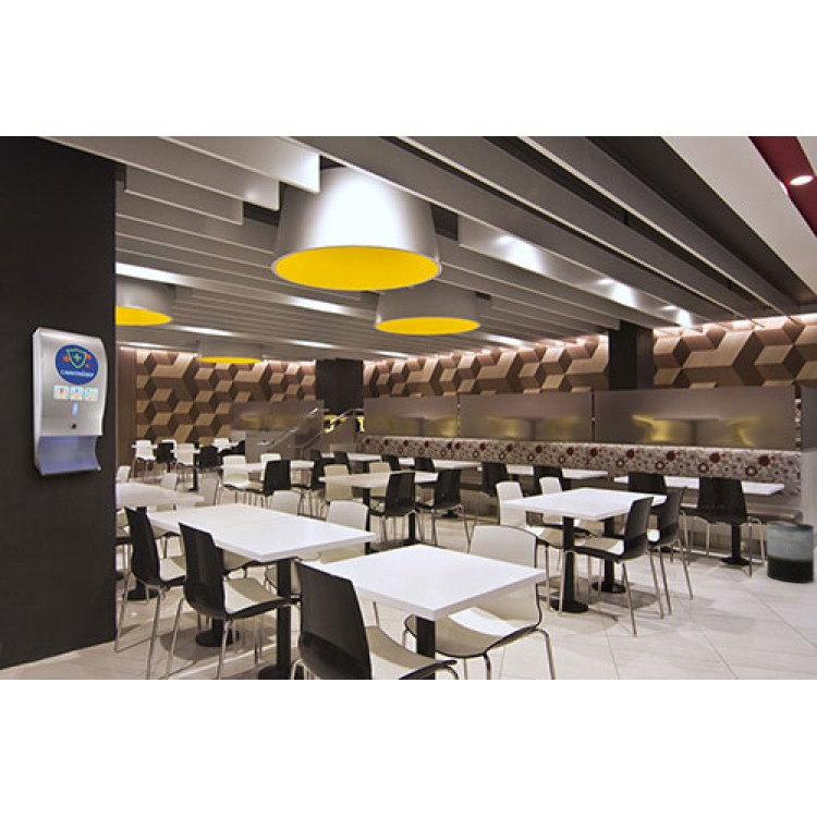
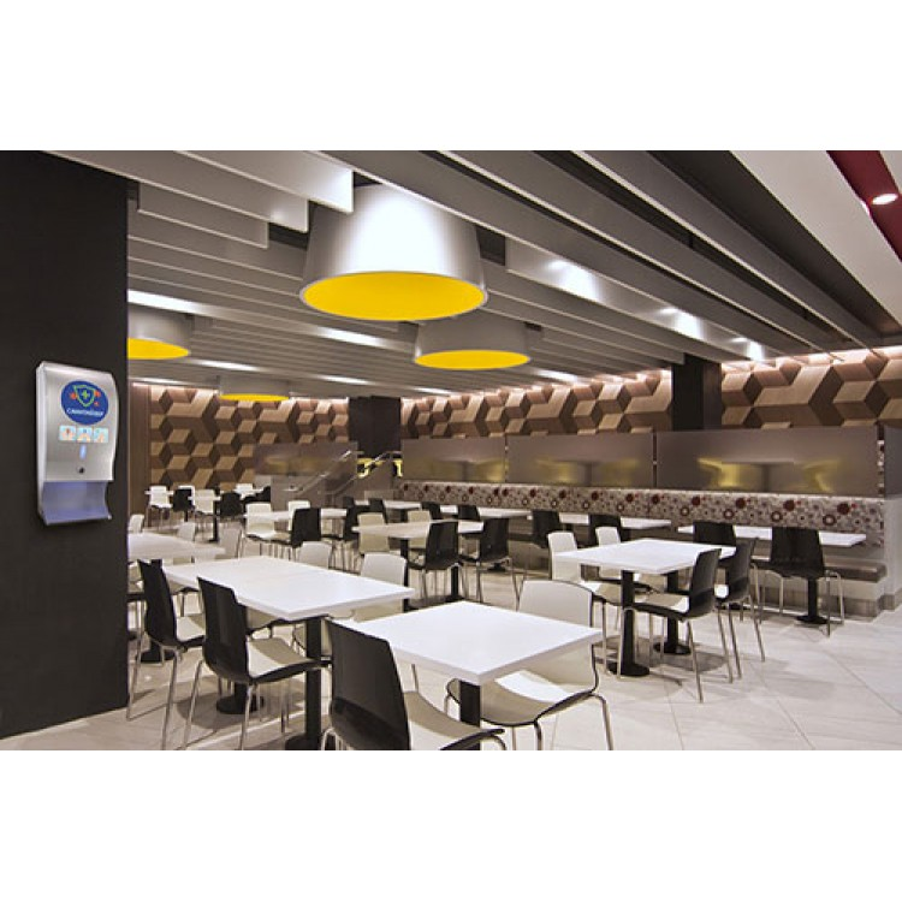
- trash can [766,521,815,584]
